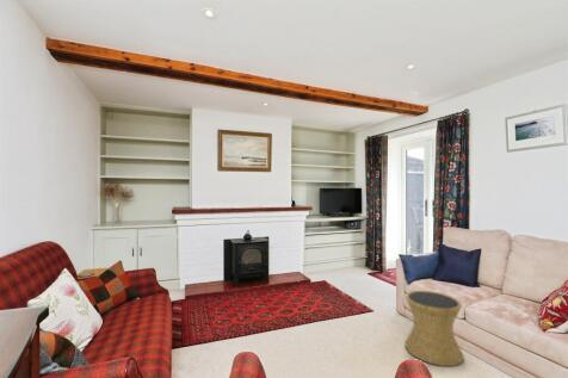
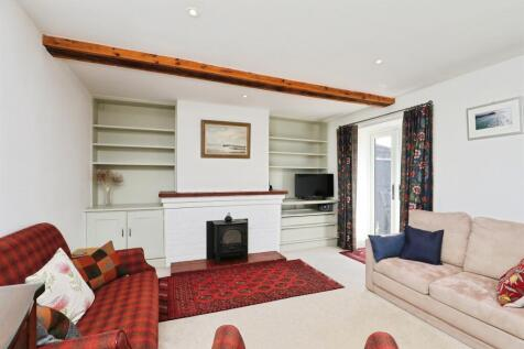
- side table [405,290,465,367]
